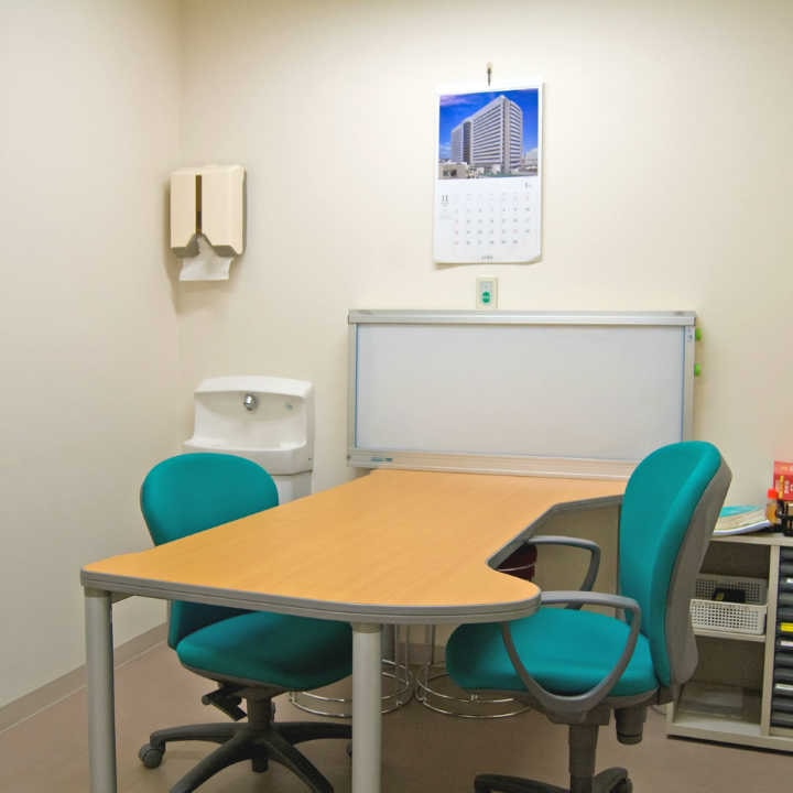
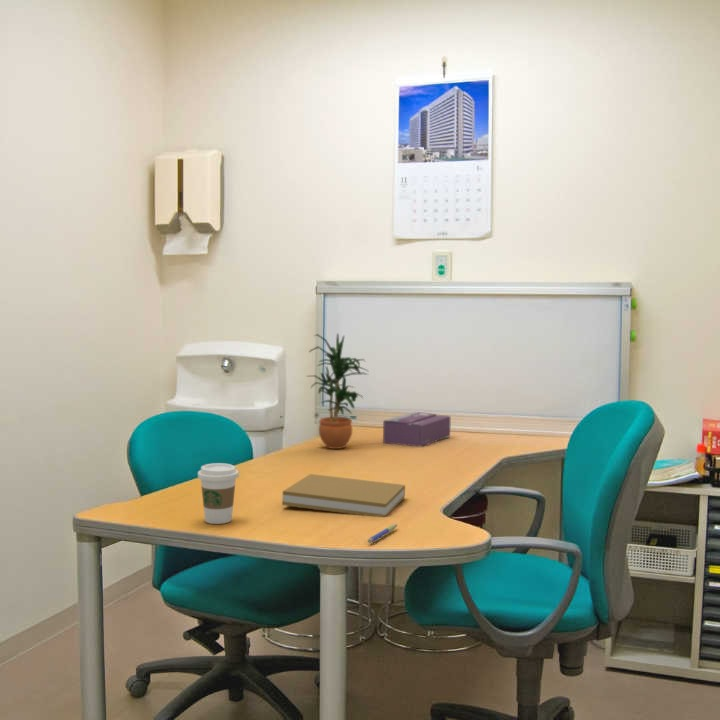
+ pen [367,523,398,544]
+ book [281,473,406,518]
+ coffee cup [197,462,240,525]
+ potted plant [304,333,369,450]
+ tissue box [382,411,451,448]
